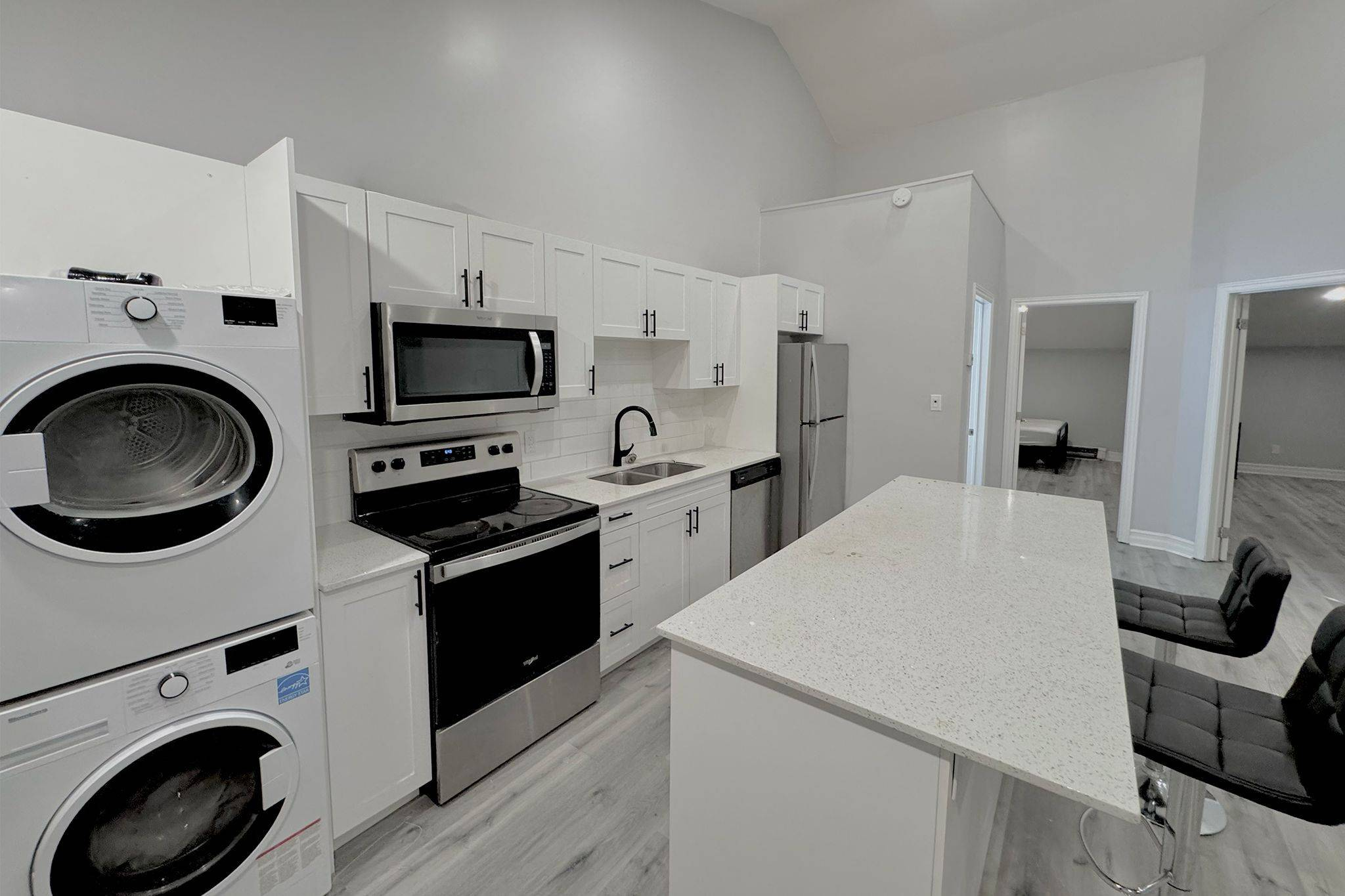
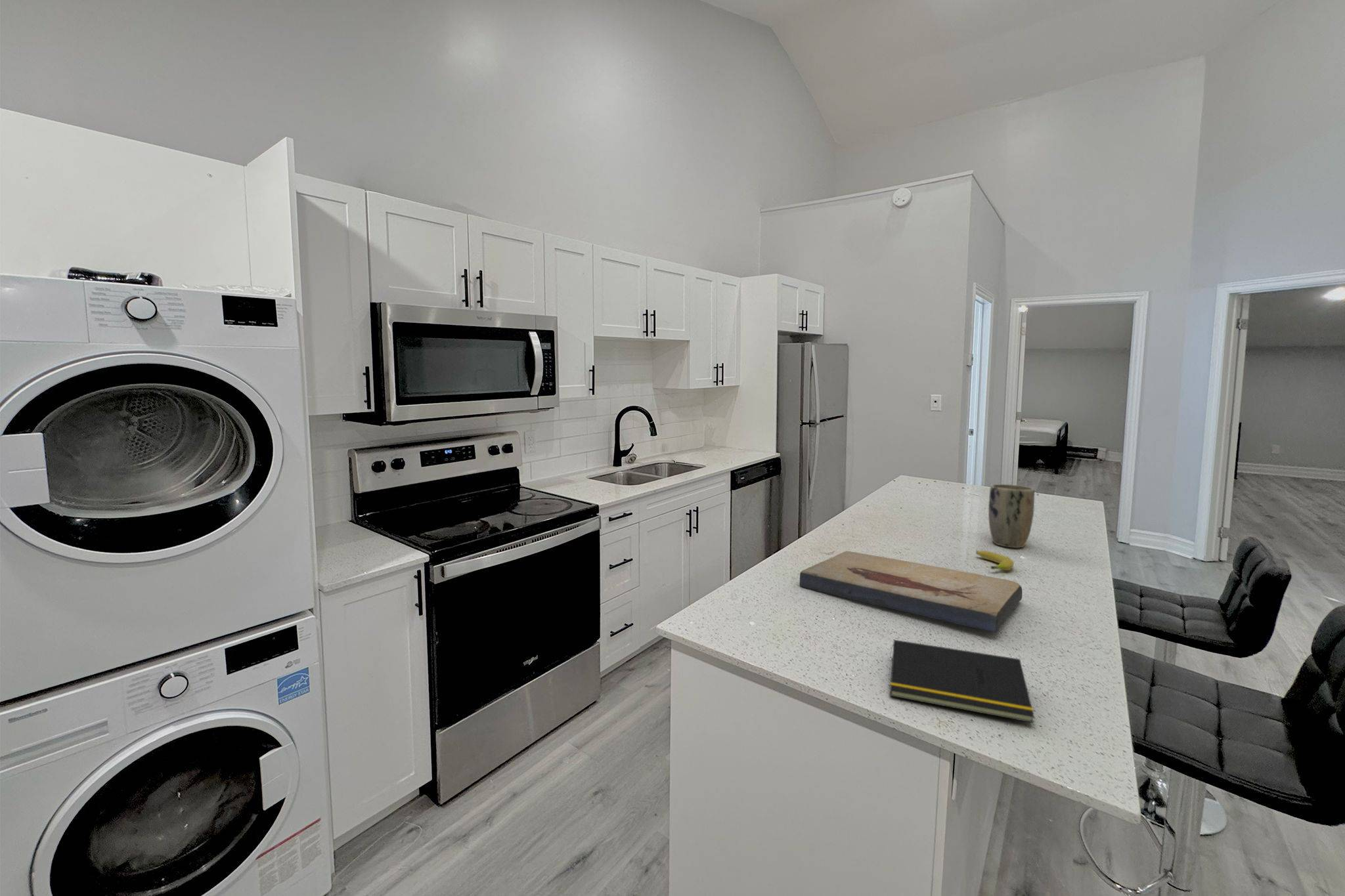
+ fish fossil [799,551,1023,633]
+ fruit [975,550,1015,571]
+ plant pot [988,483,1035,549]
+ notepad [889,639,1035,723]
